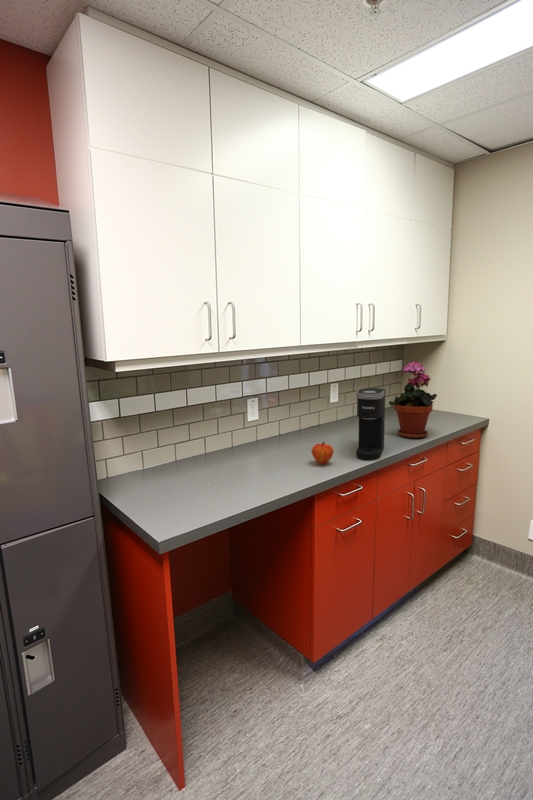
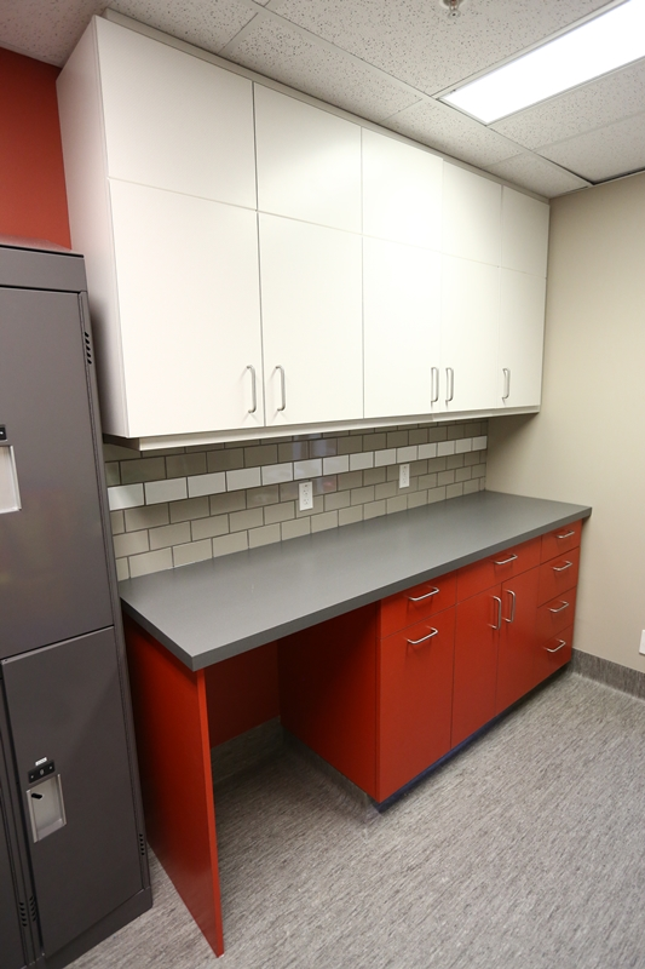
- fruit [311,440,334,465]
- coffee maker [355,387,386,461]
- potted plant [388,360,438,439]
